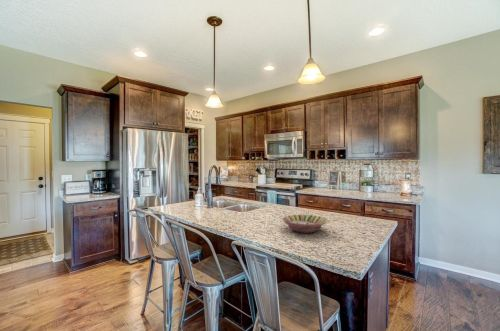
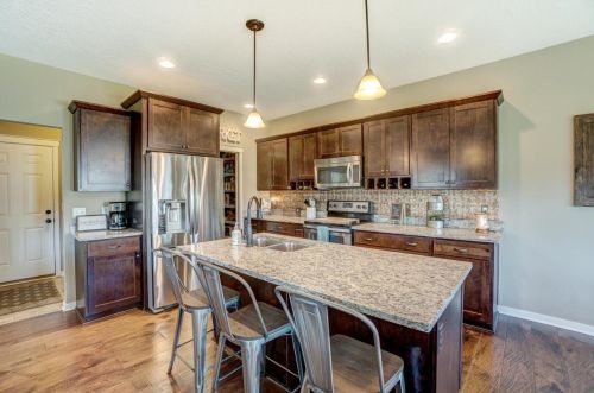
- serving bowl [281,214,328,234]
